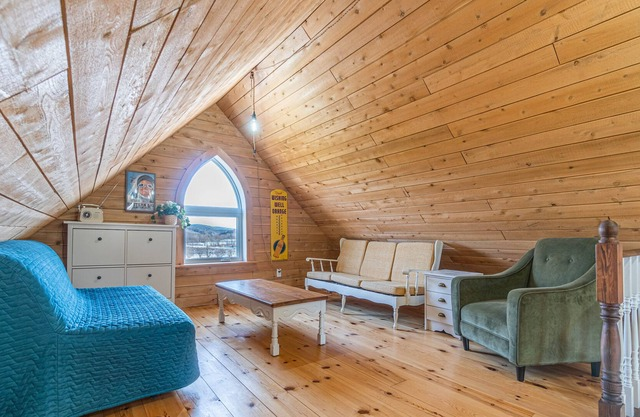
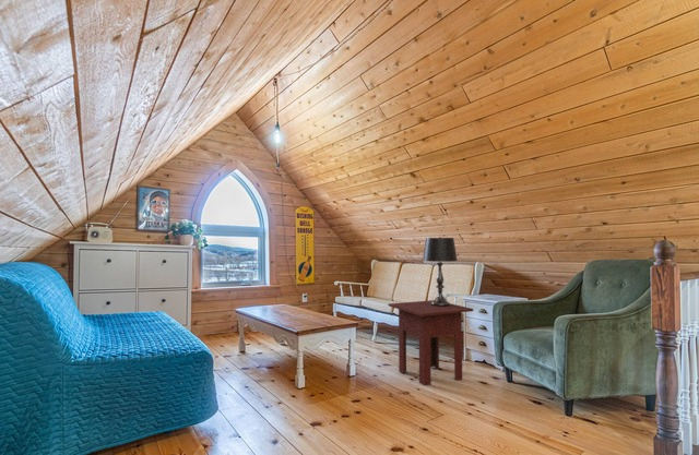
+ table lamp [422,237,459,307]
+ side table [387,299,474,386]
